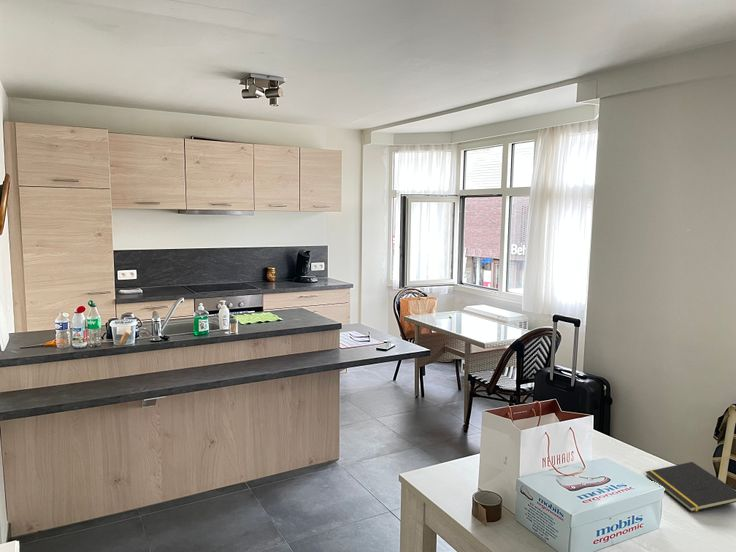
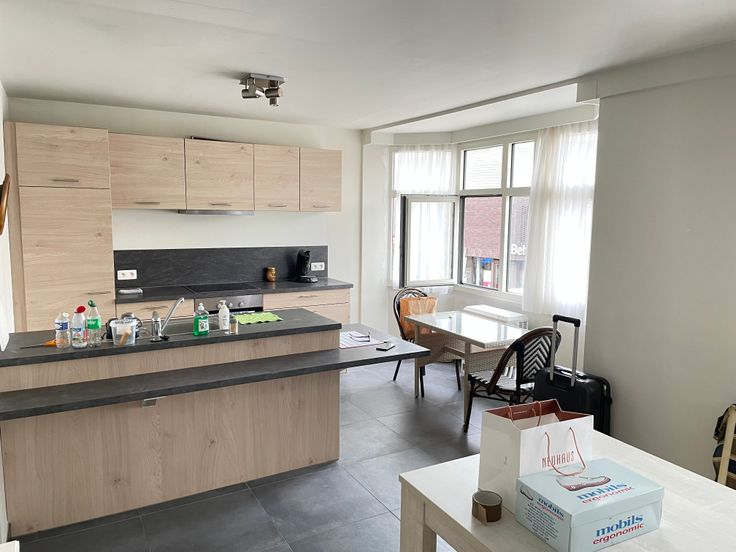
- notepad [645,461,736,513]
